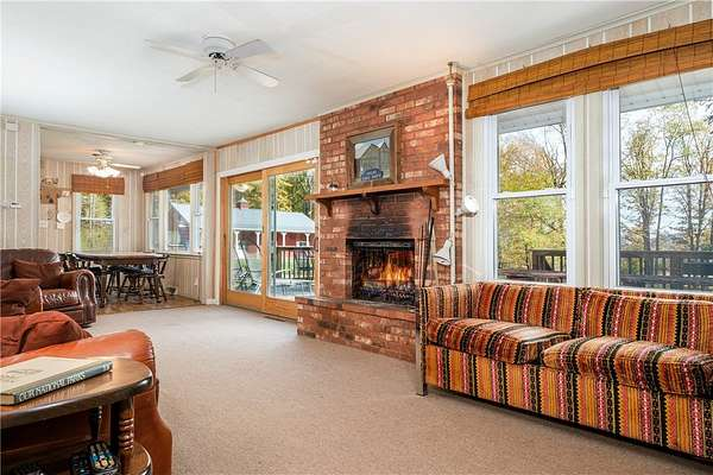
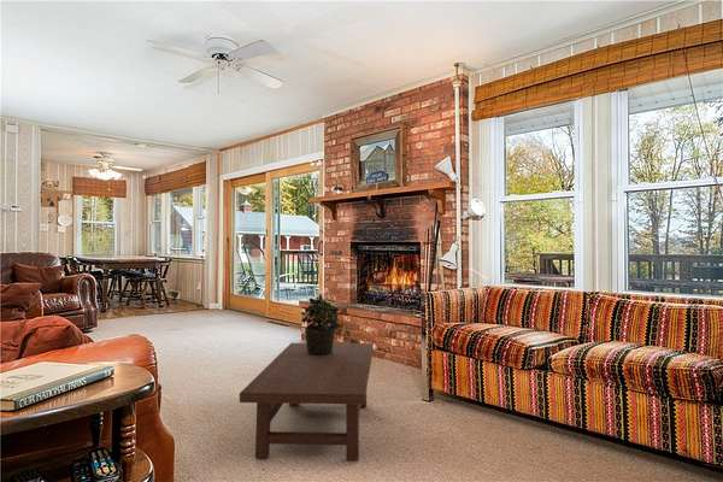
+ potted plant [300,293,342,355]
+ coffee table [239,342,375,463]
